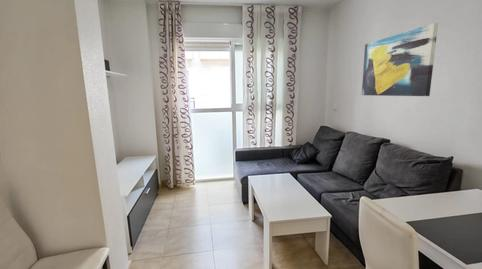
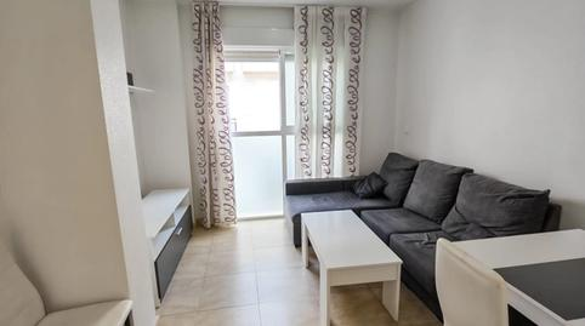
- wall art [361,22,439,97]
